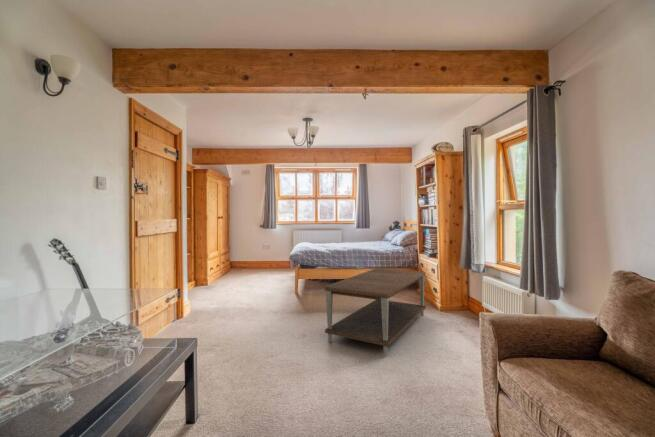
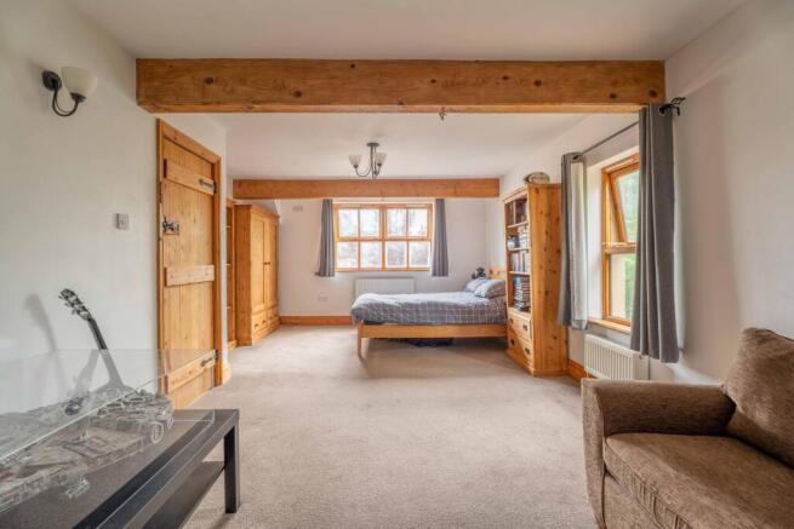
- coffee table [324,267,427,356]
